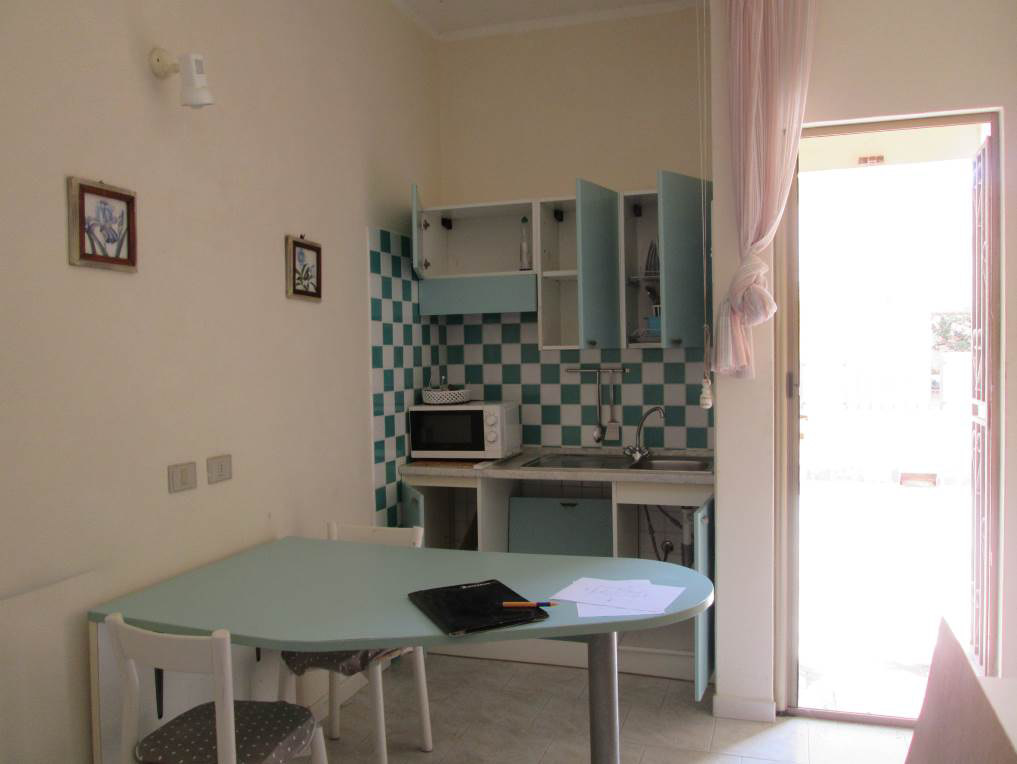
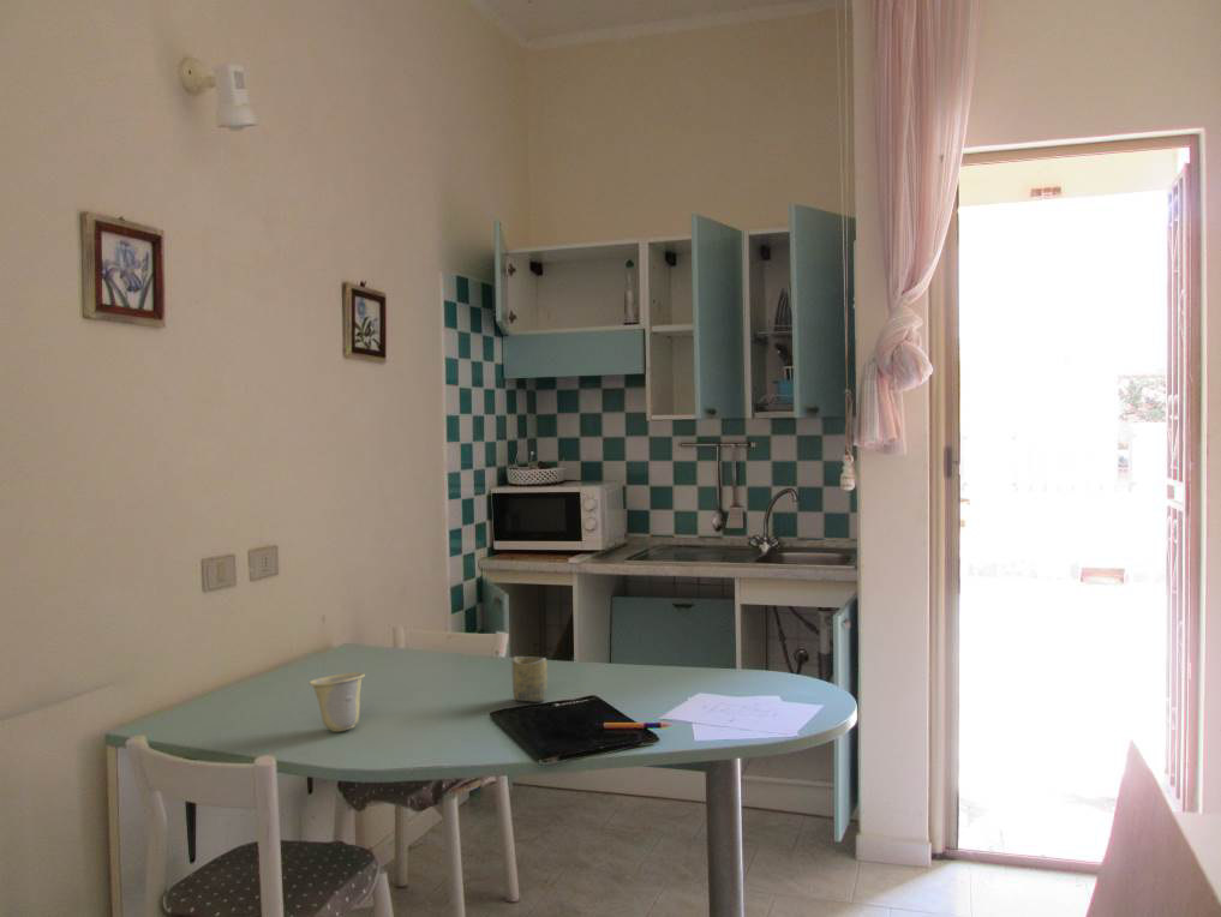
+ cup [307,671,366,732]
+ cup [511,655,549,703]
